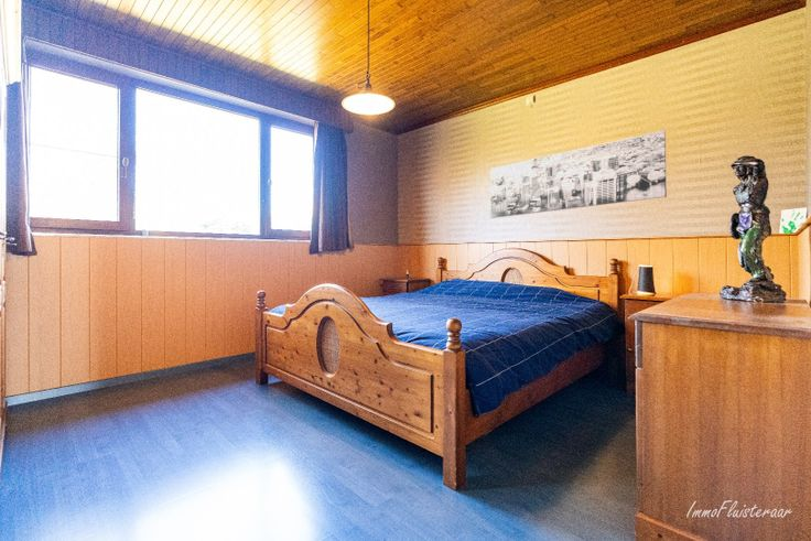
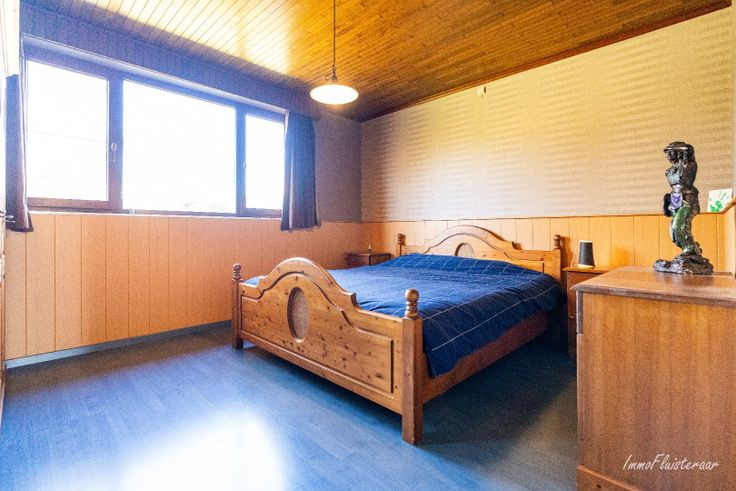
- wall art [489,129,668,219]
